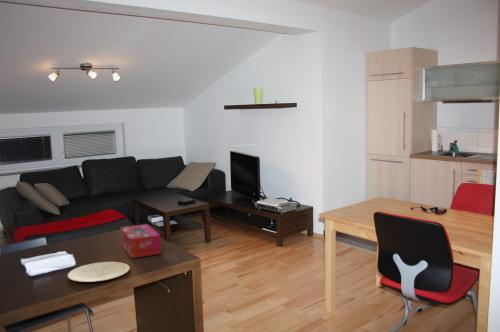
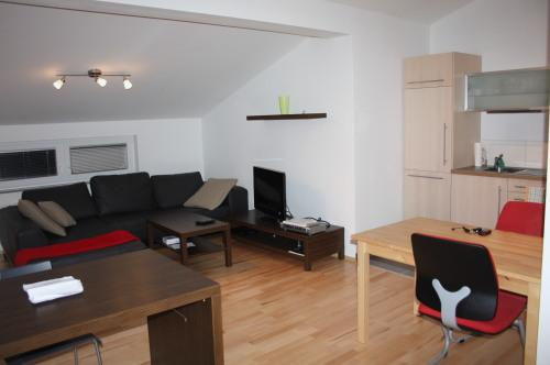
- tissue box [119,223,162,259]
- plate [67,261,131,283]
